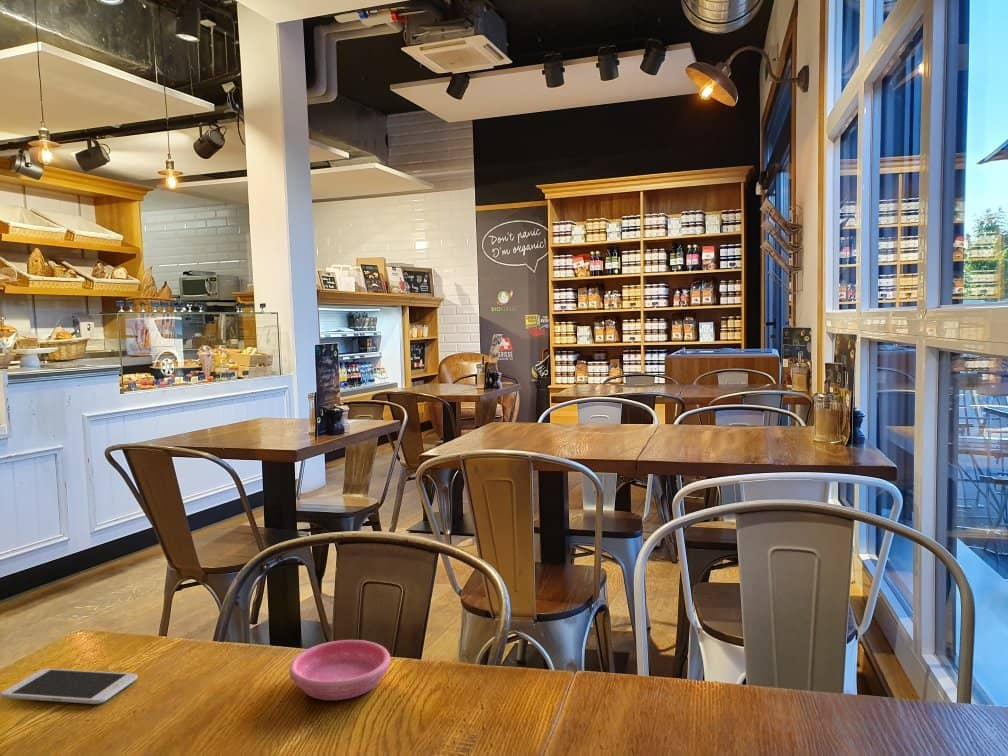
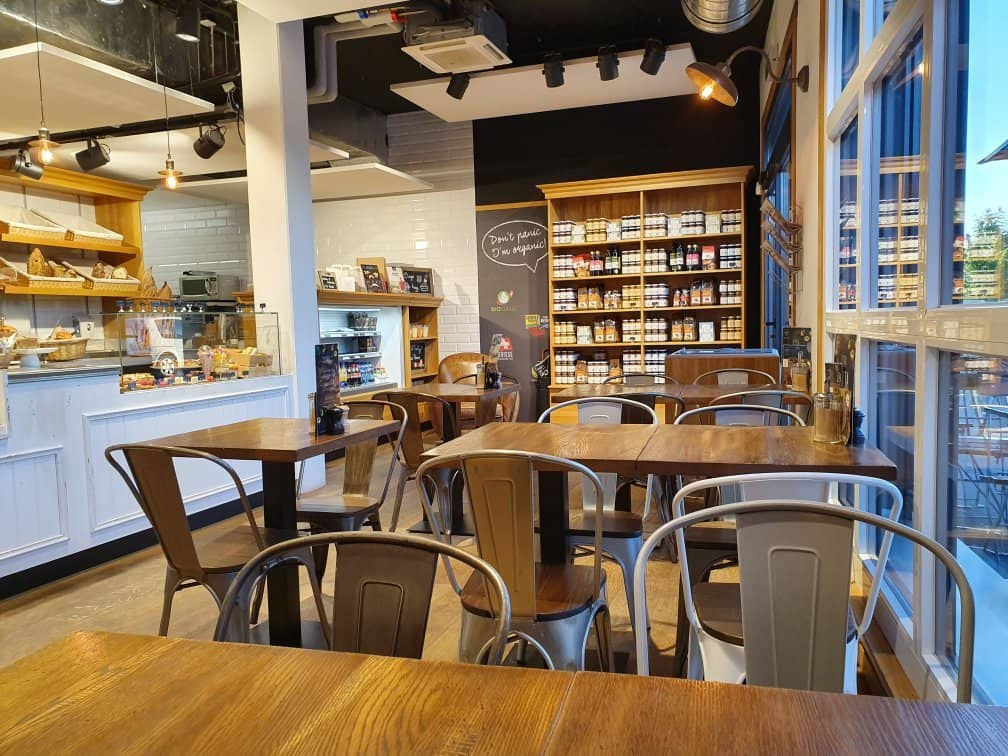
- saucer [288,639,391,701]
- smartphone [0,668,138,705]
